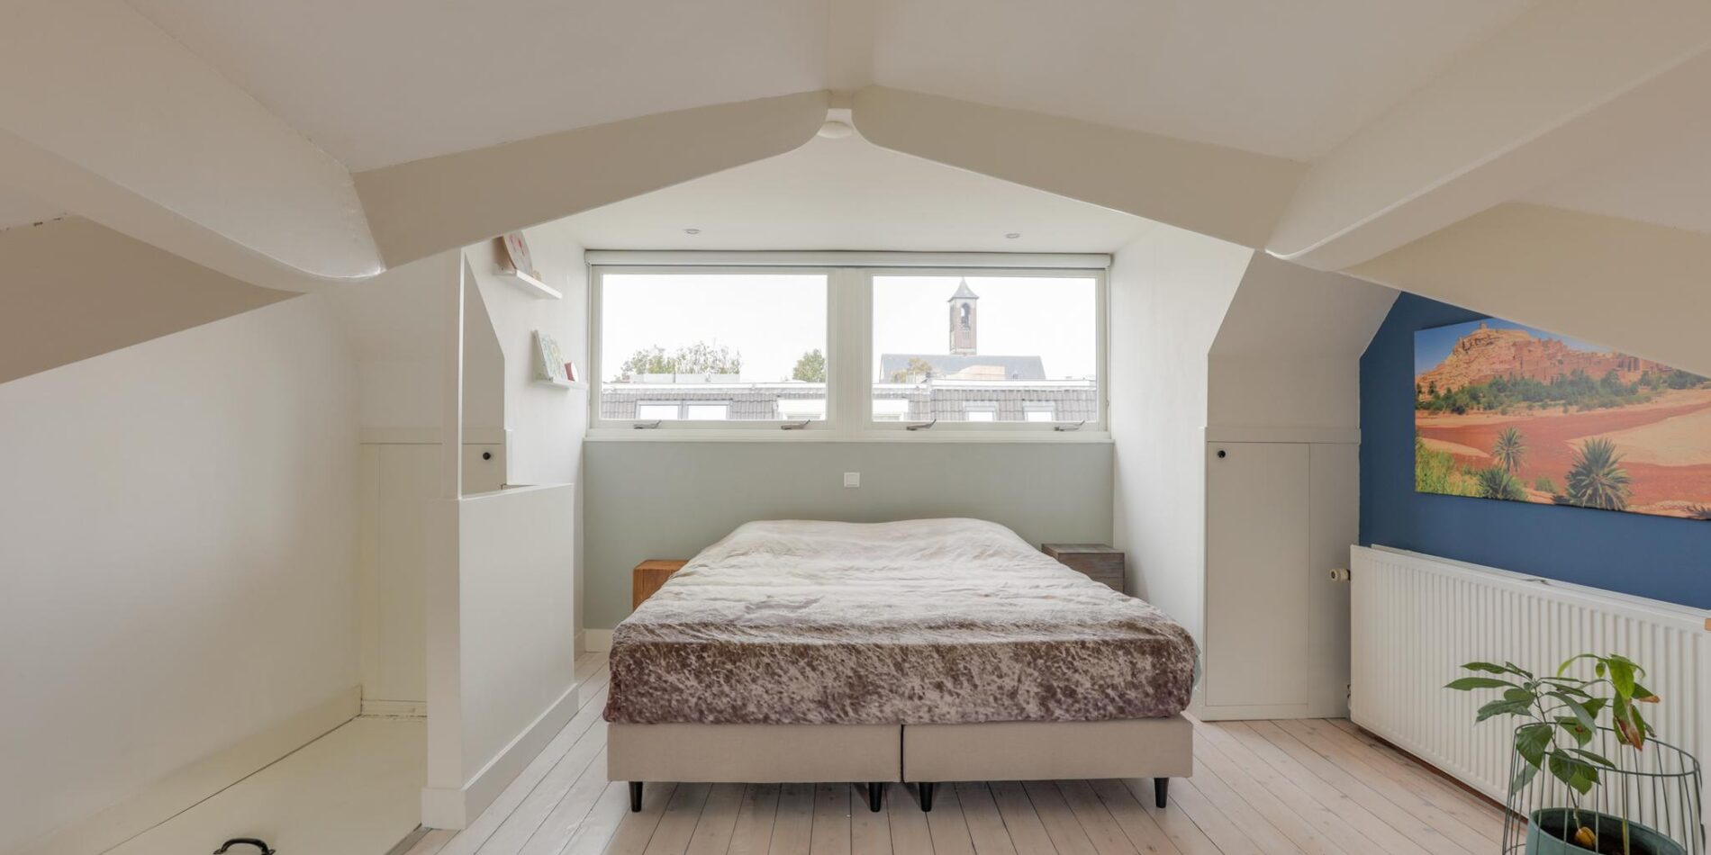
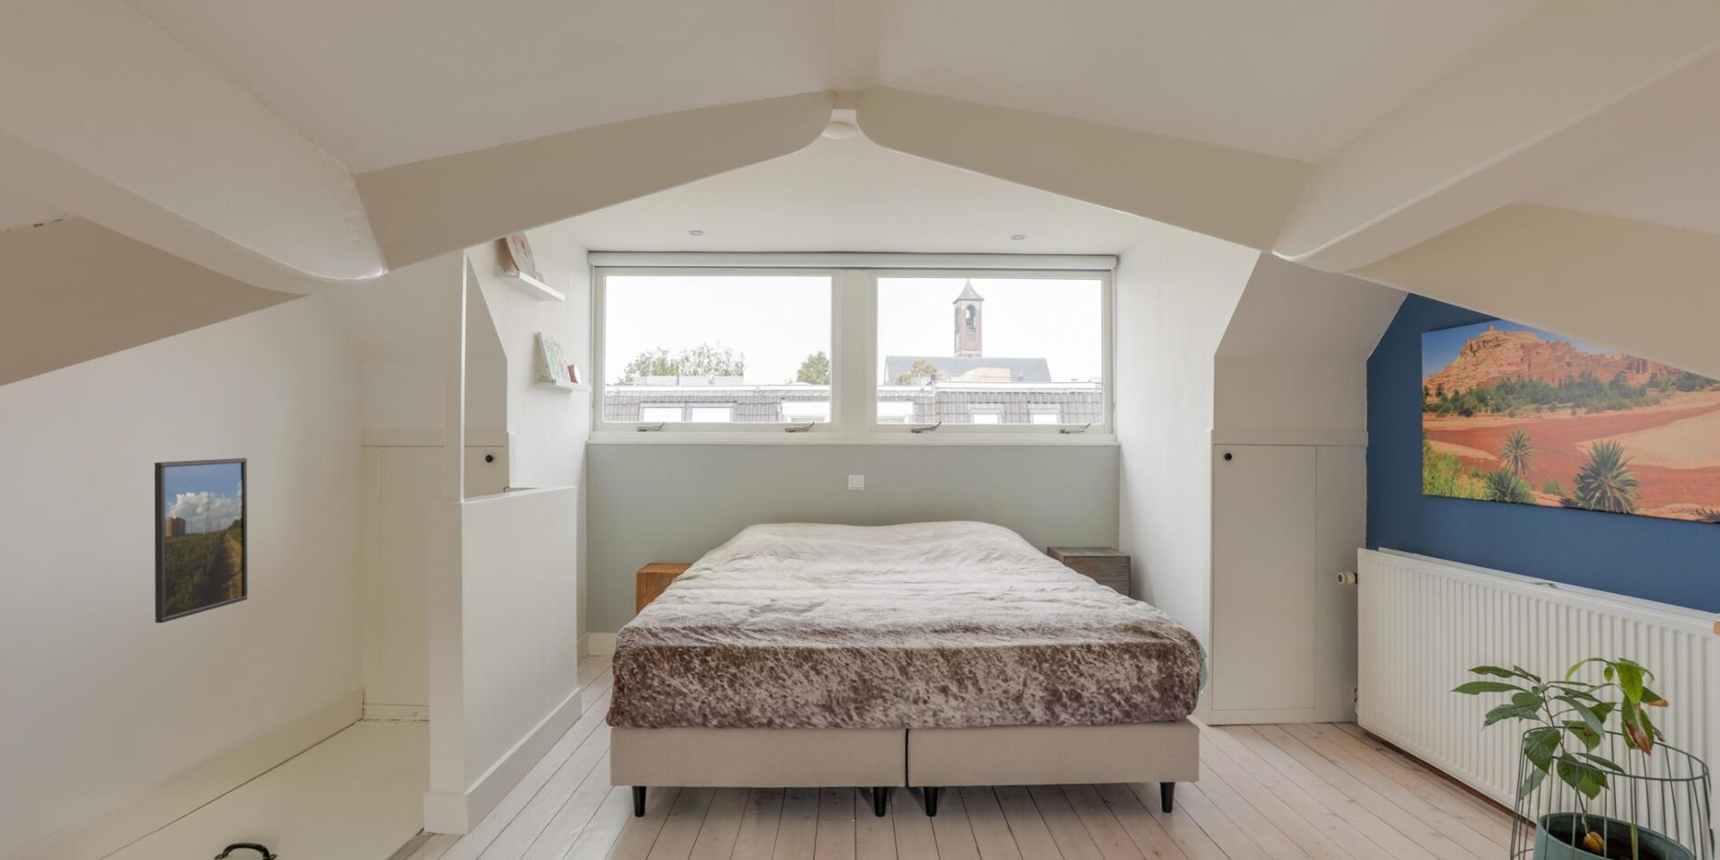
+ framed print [154,457,248,624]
